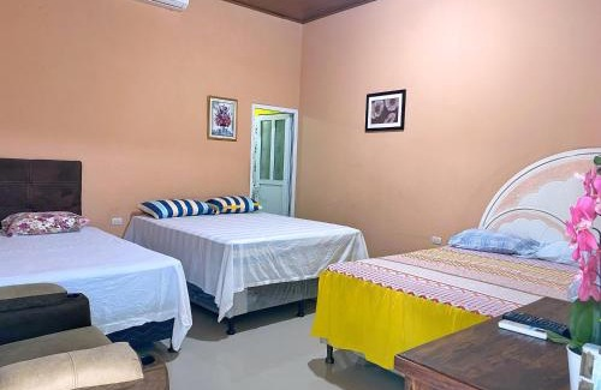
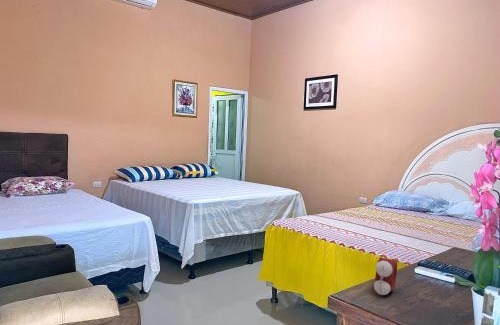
+ alarm clock [373,256,398,296]
